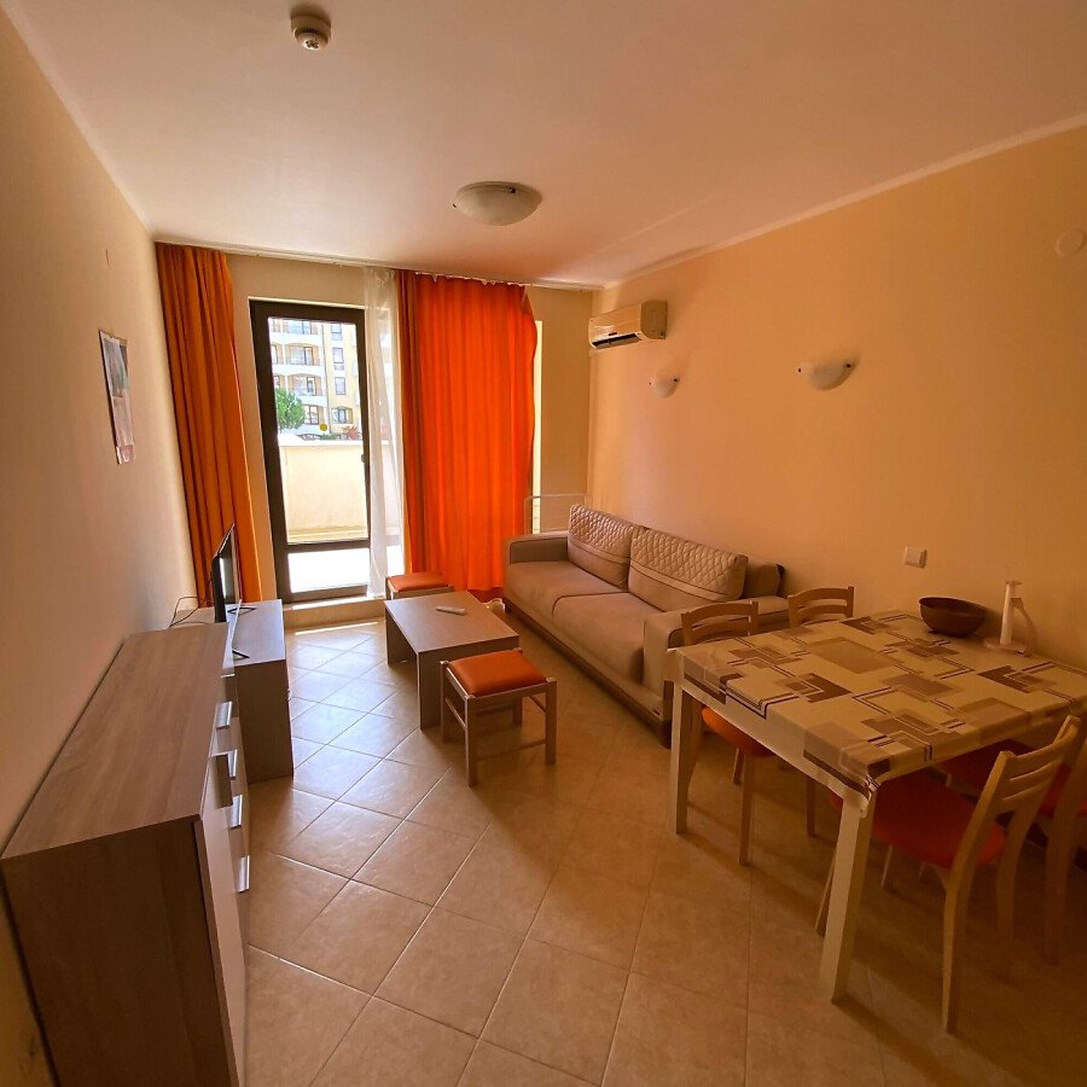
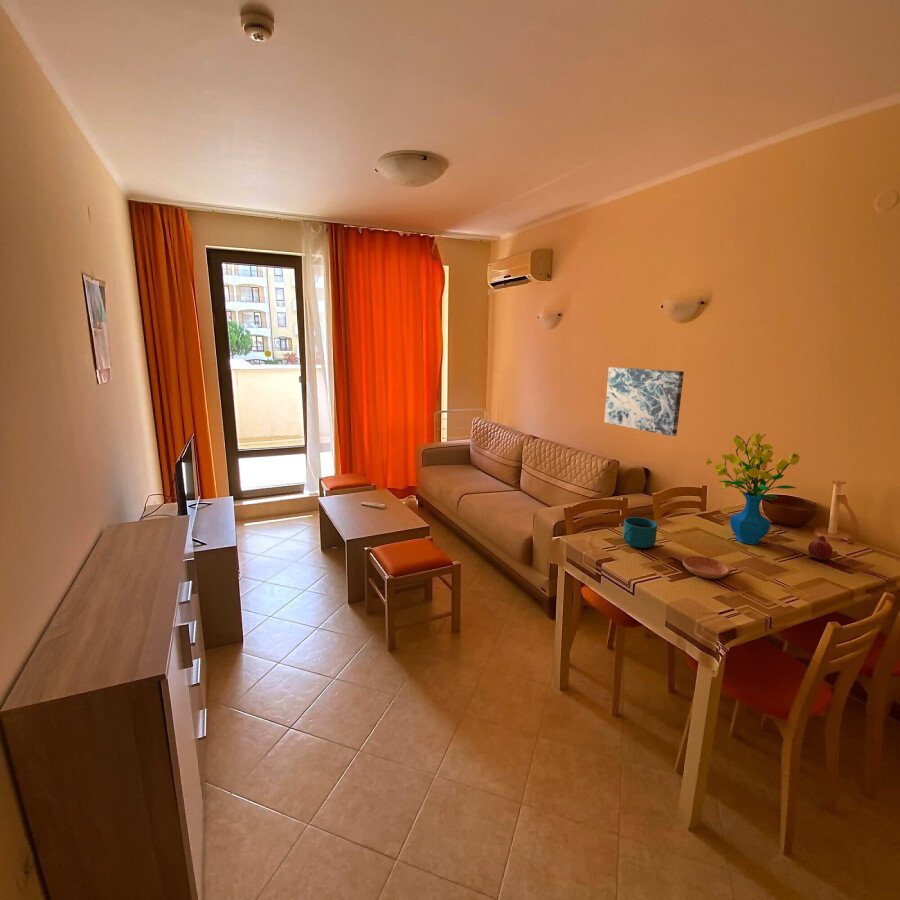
+ saucer [682,555,730,580]
+ wall art [603,366,685,437]
+ bouquet [705,431,801,546]
+ fruit [807,535,834,561]
+ cup [622,516,658,549]
